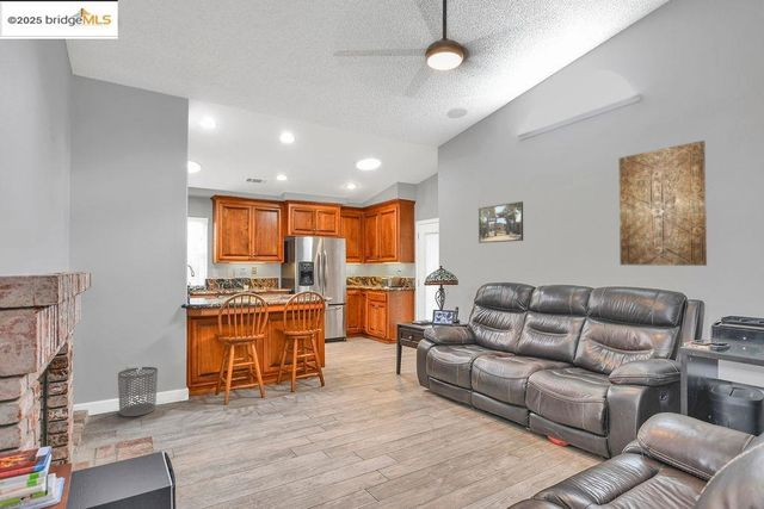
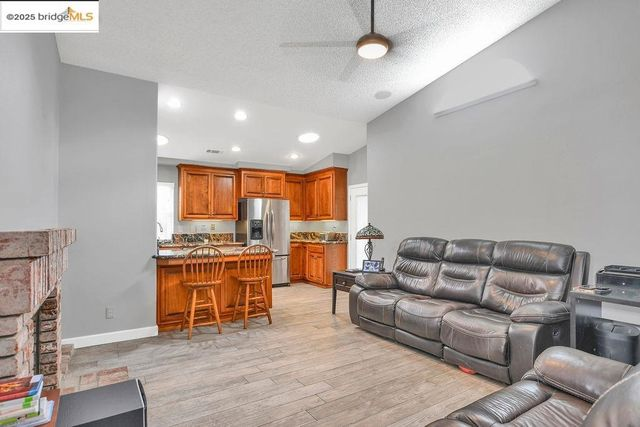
- waste bin [117,366,159,417]
- wall art [618,139,708,267]
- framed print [478,200,524,244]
